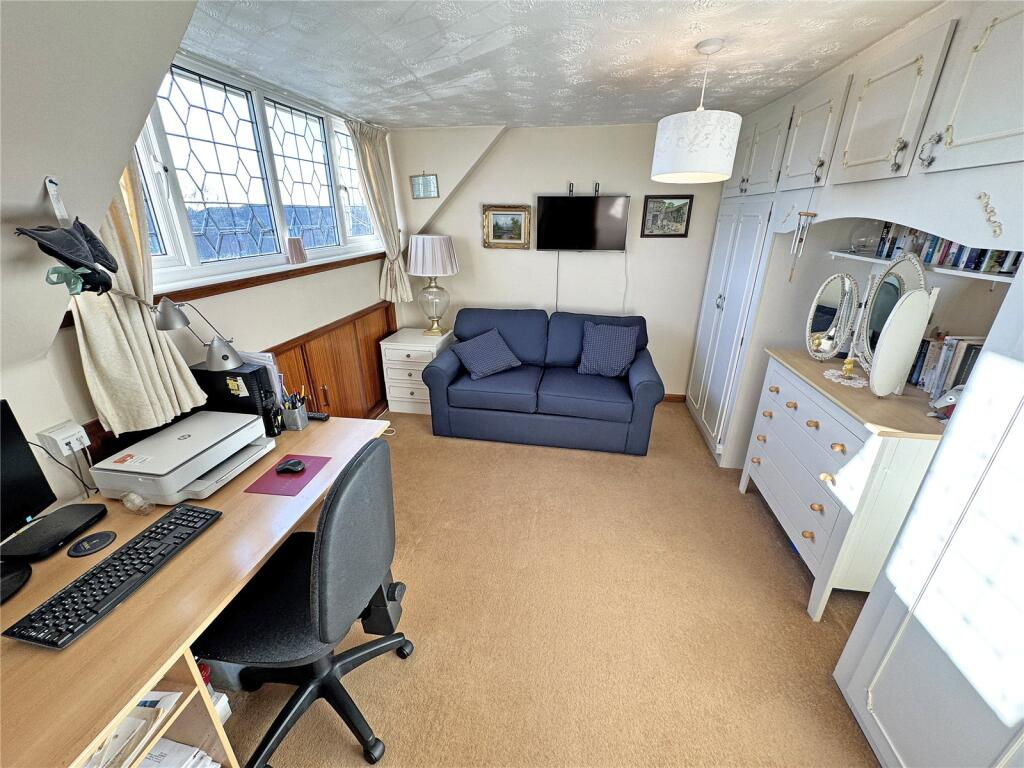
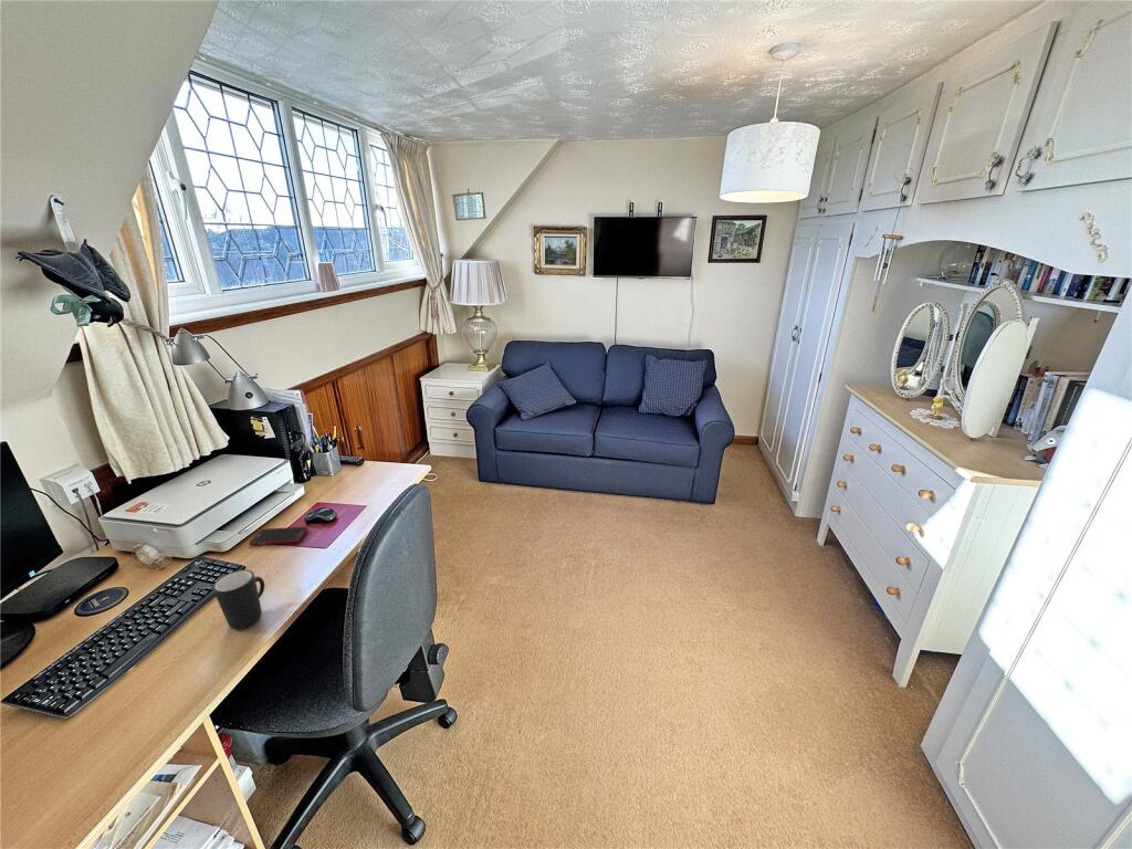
+ cell phone [249,526,308,546]
+ mug [211,568,265,630]
